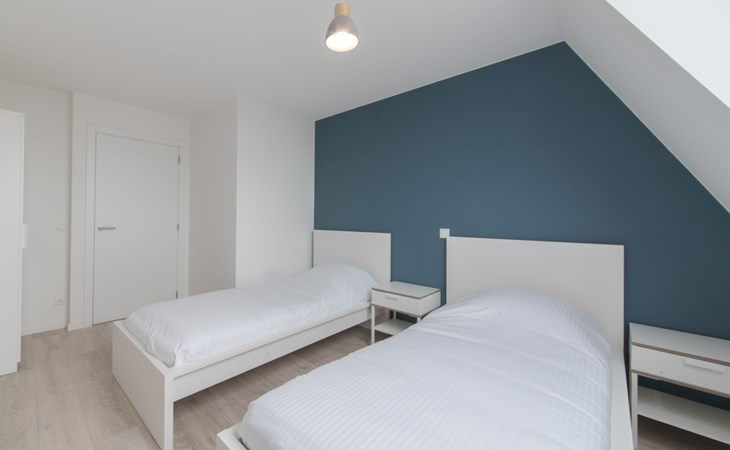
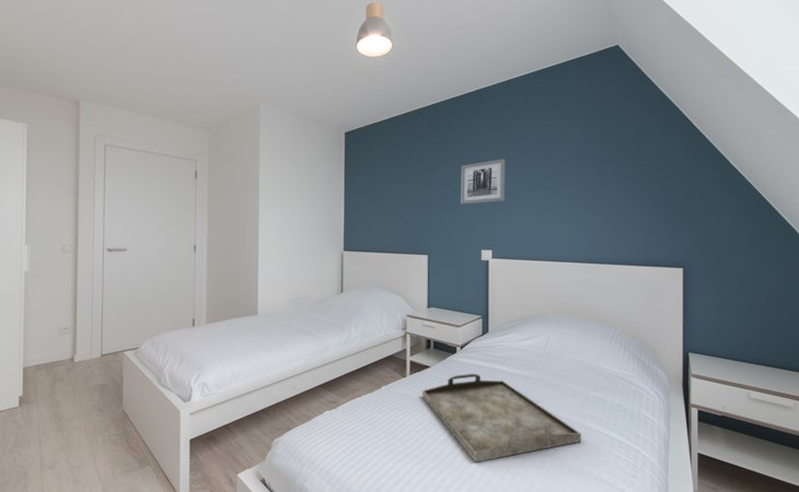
+ serving tray [421,373,582,464]
+ wall art [460,157,506,204]
